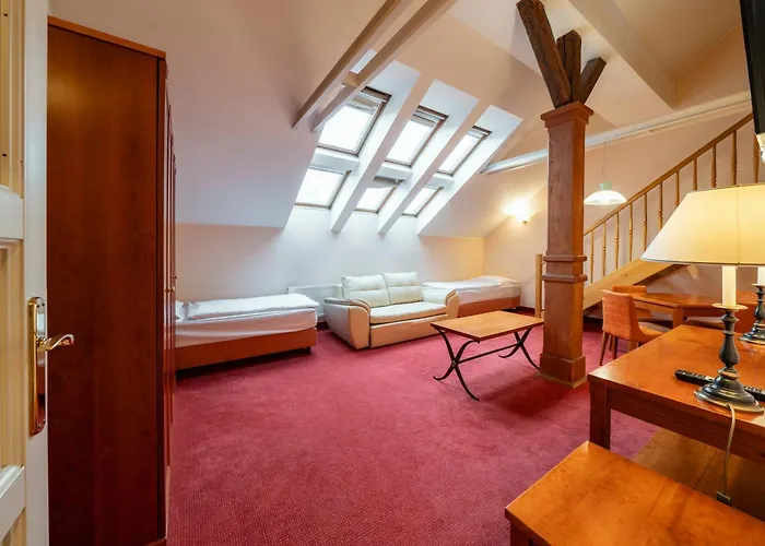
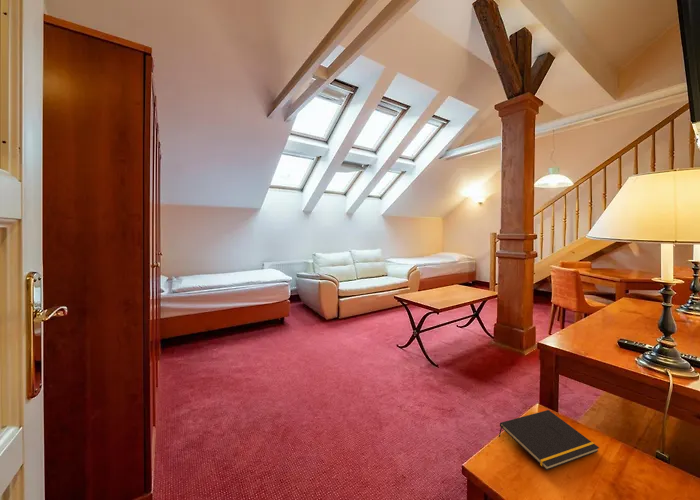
+ notepad [498,409,600,471]
